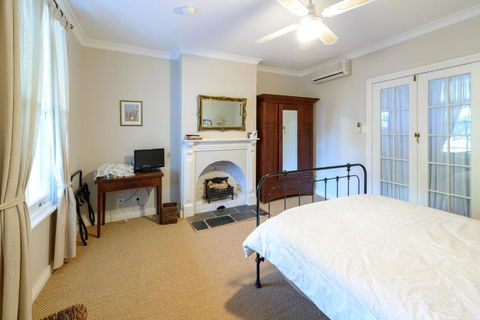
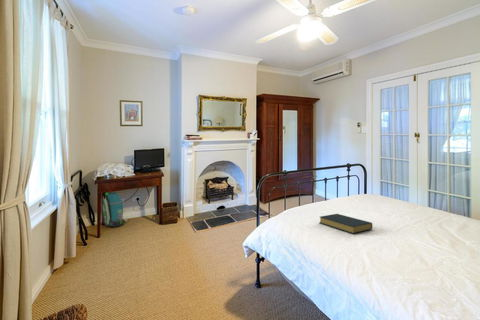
+ hardback book [318,213,373,235]
+ backpack [101,191,125,228]
